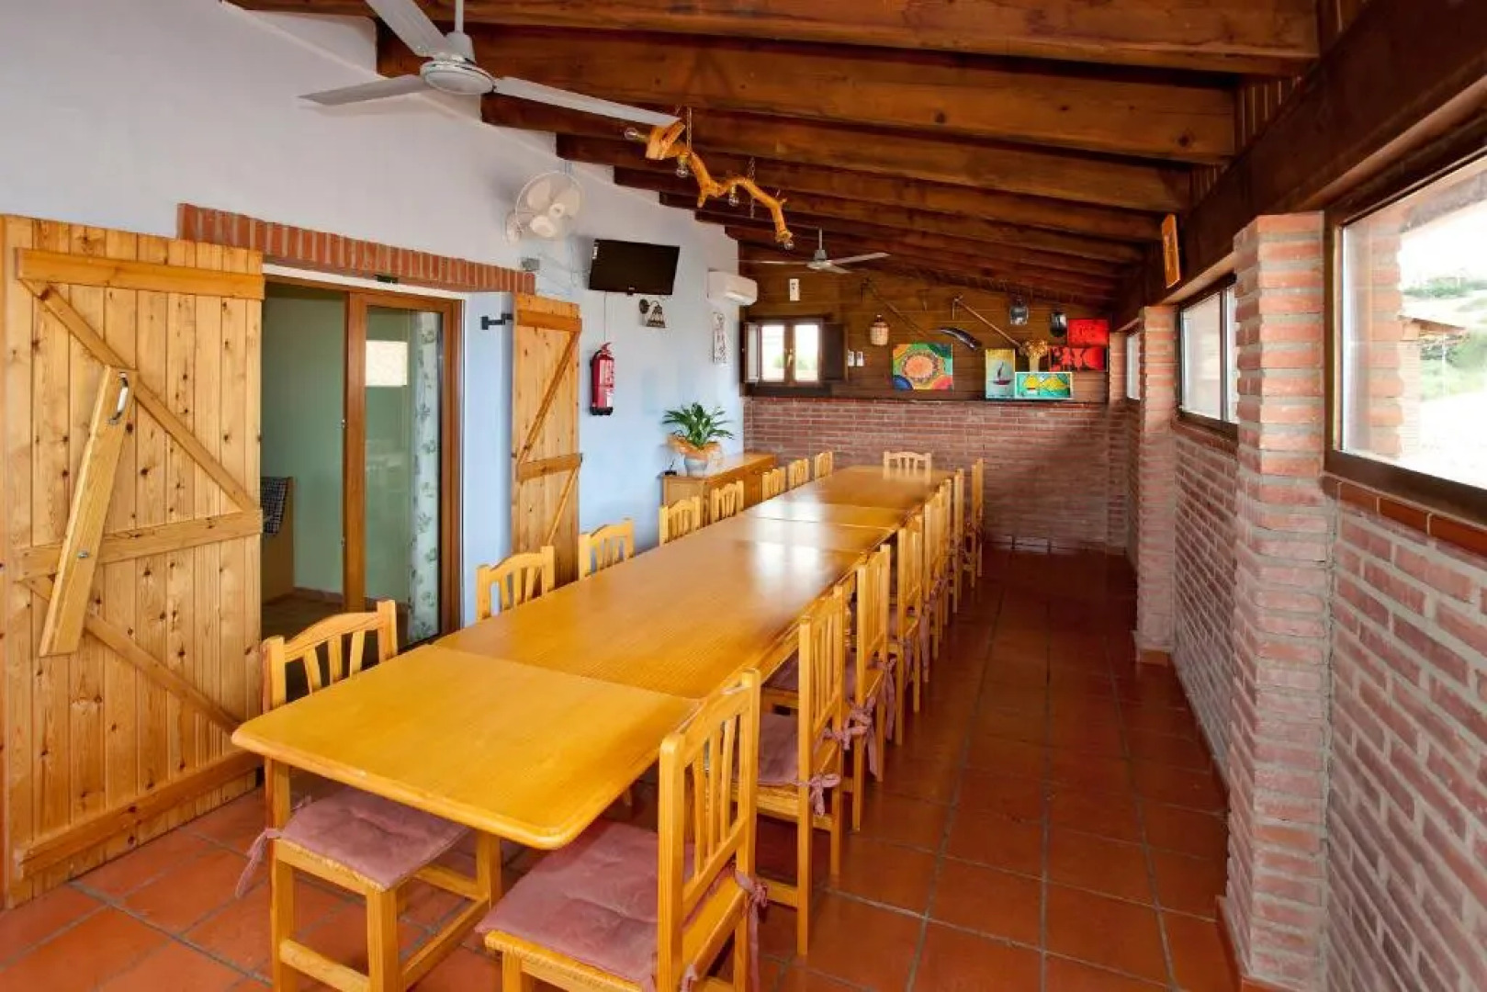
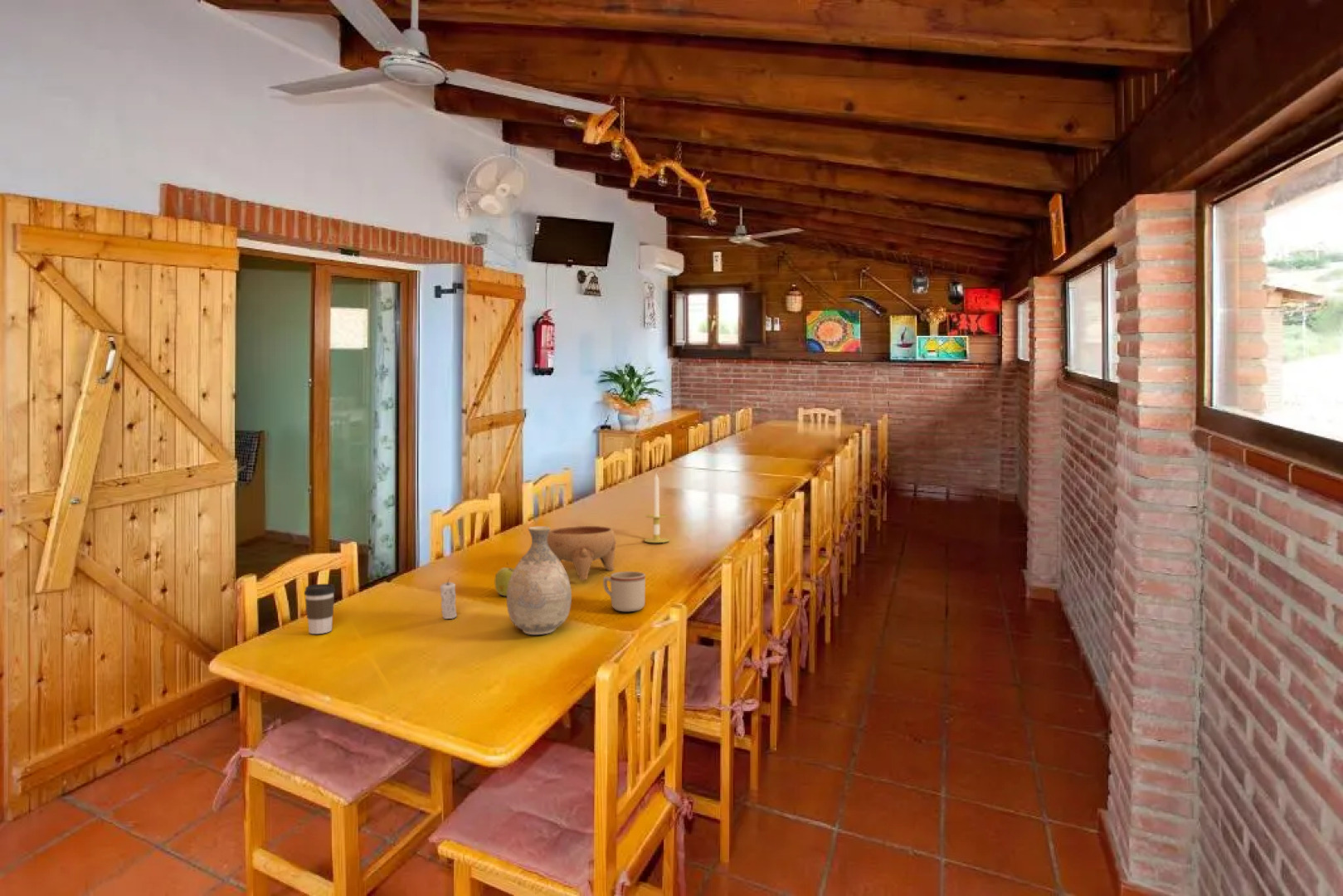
+ apple [494,562,514,597]
+ candle [643,472,670,543]
+ candle [439,577,458,620]
+ coffee cup [304,583,336,635]
+ mug [602,571,646,612]
+ vase [506,525,572,635]
+ bowl [547,525,617,582]
